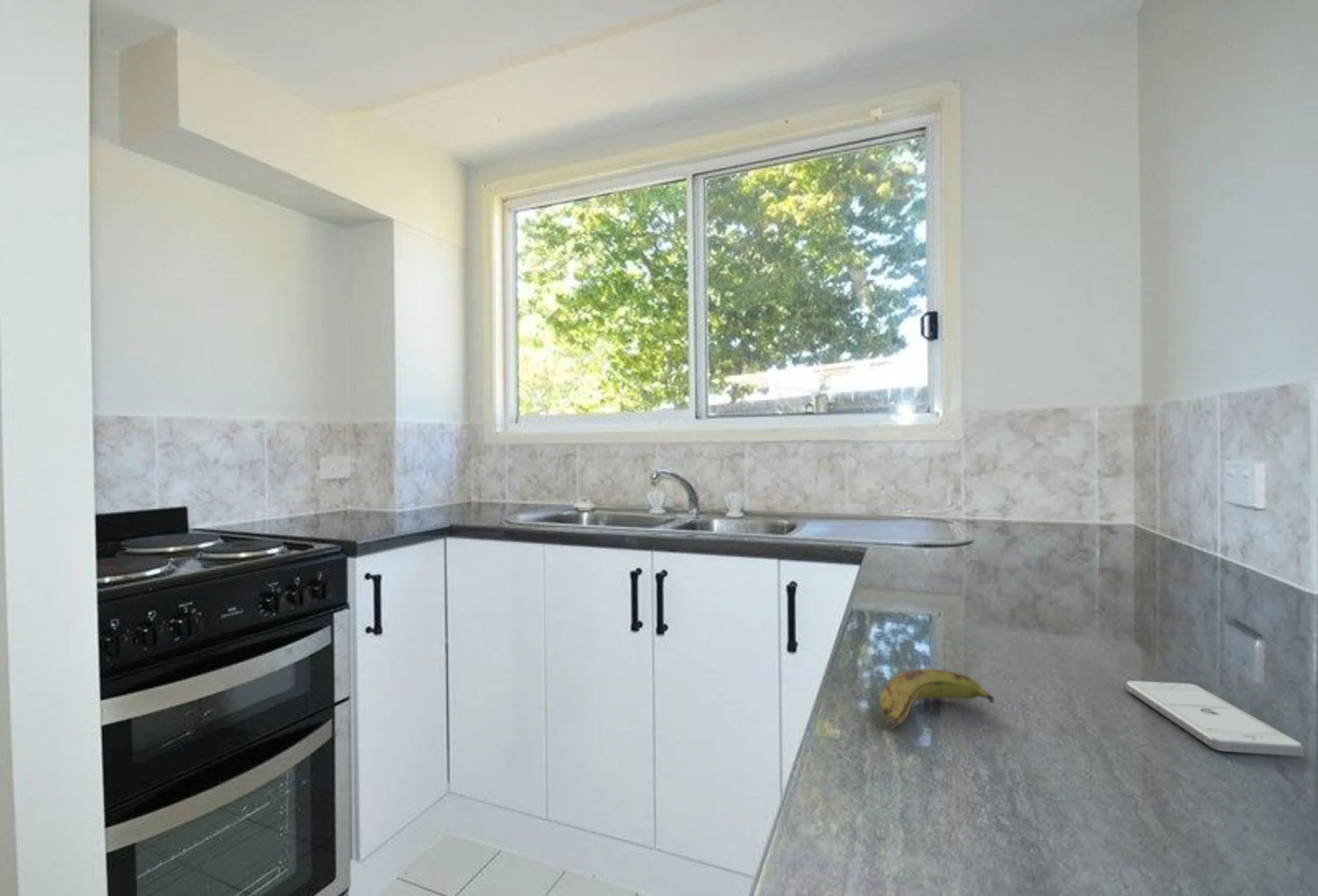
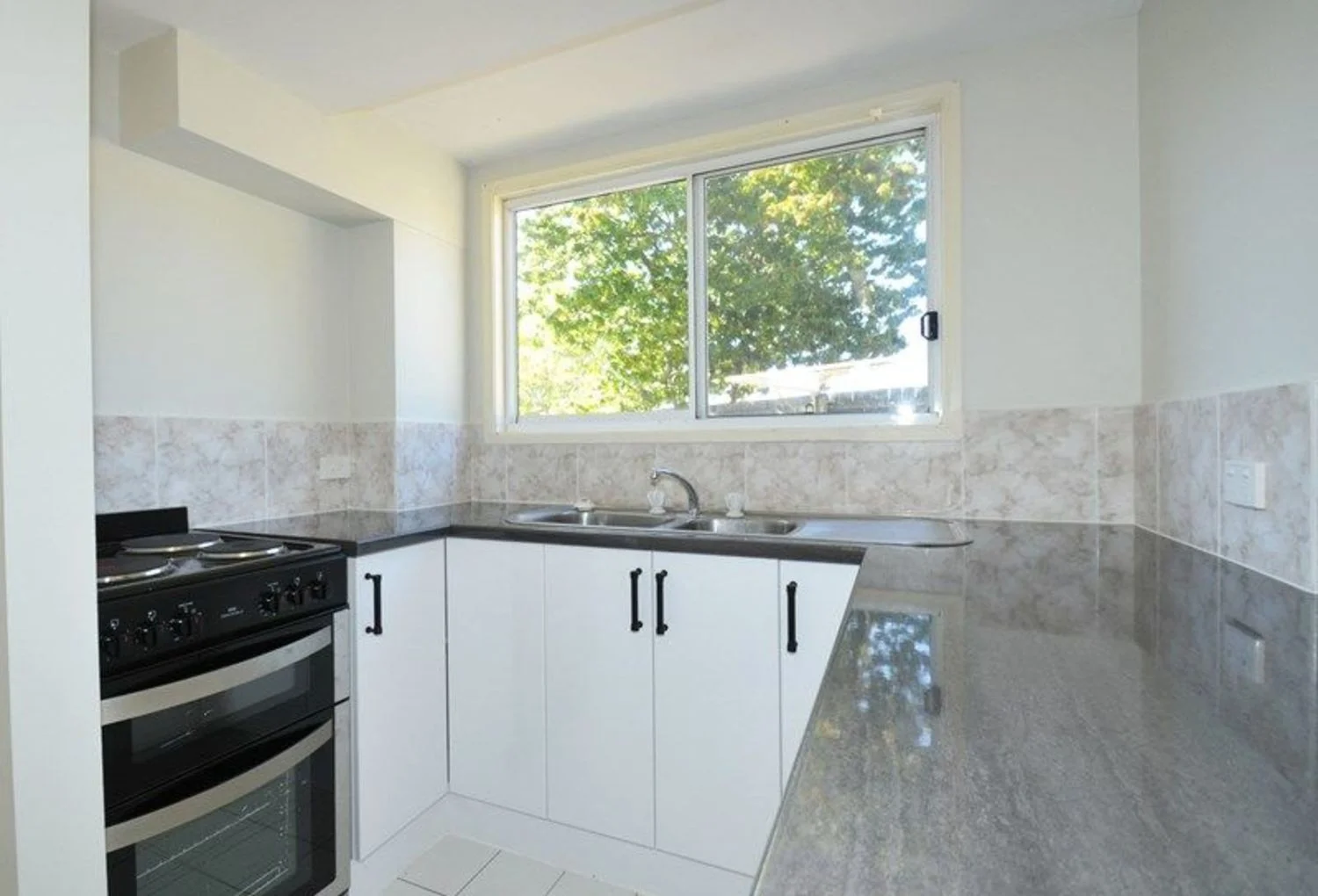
- banana [879,668,996,730]
- smartphone [1126,680,1305,757]
